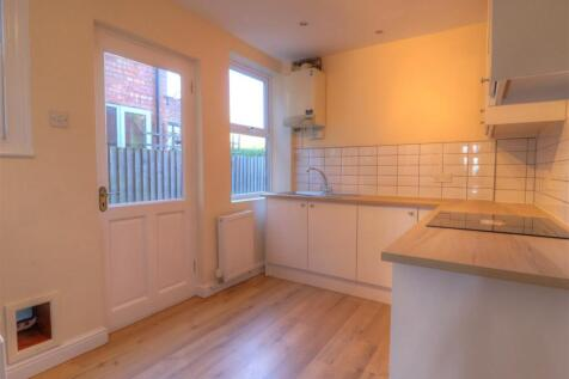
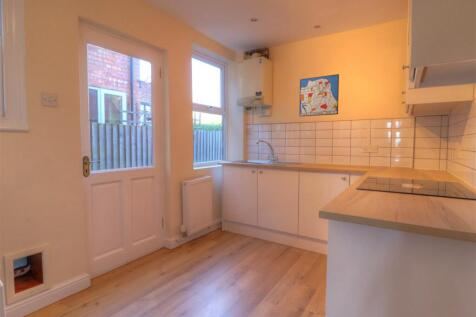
+ wall art [298,73,340,117]
